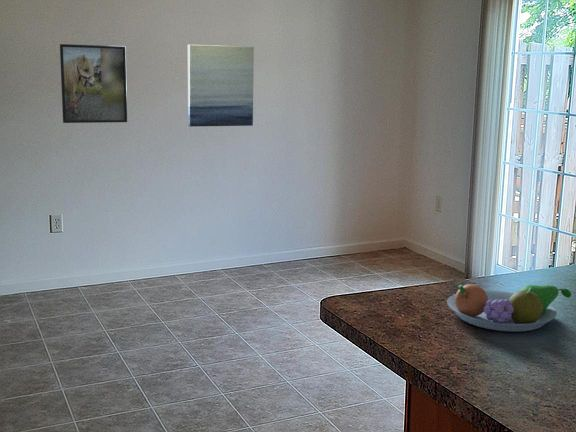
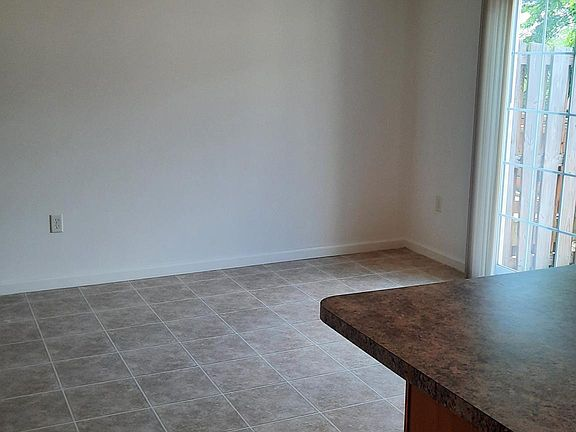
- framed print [59,43,128,124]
- fruit bowl [446,283,572,333]
- wall art [187,44,255,128]
